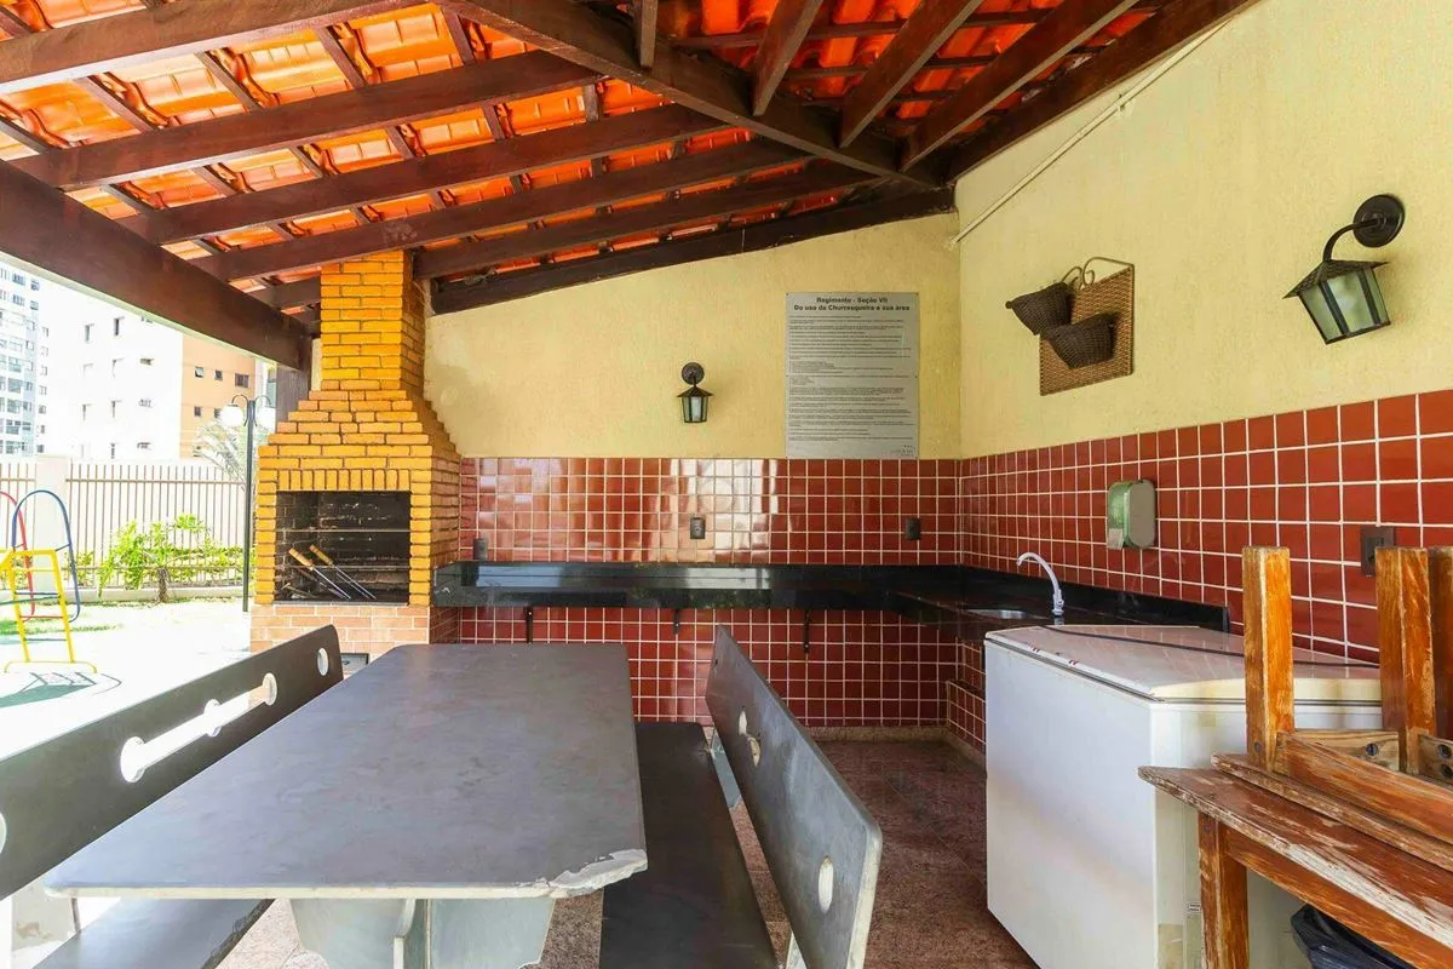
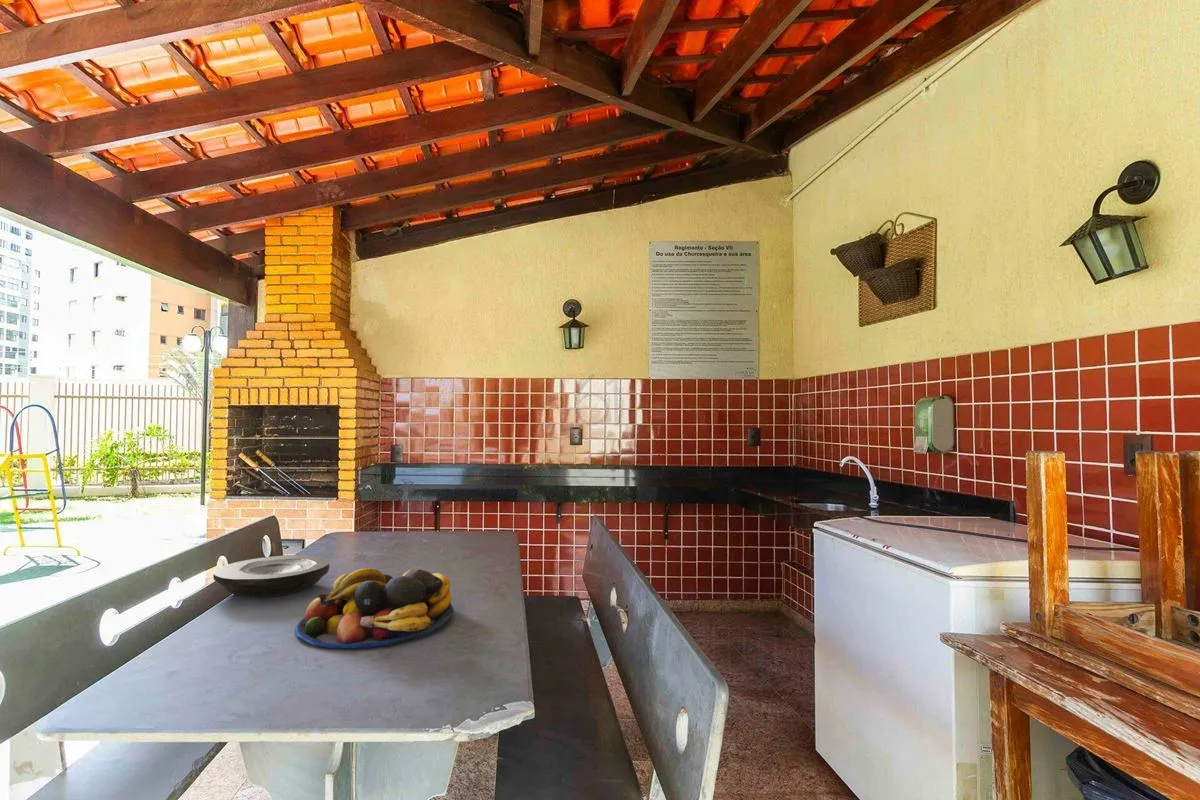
+ fruit bowl [294,567,455,649]
+ plate [212,554,331,598]
